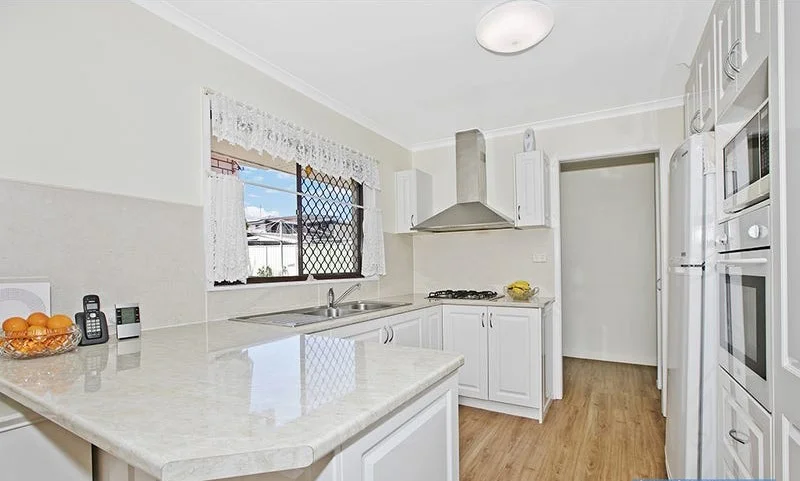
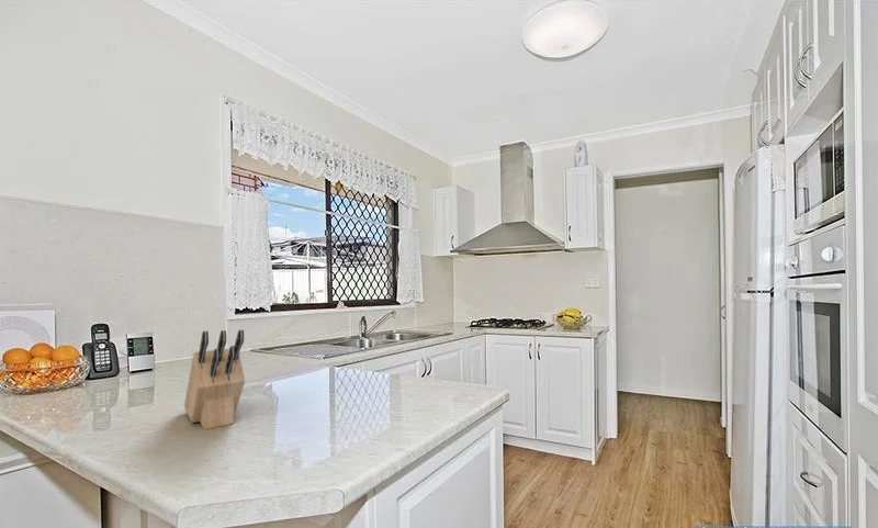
+ knife block [183,328,246,430]
